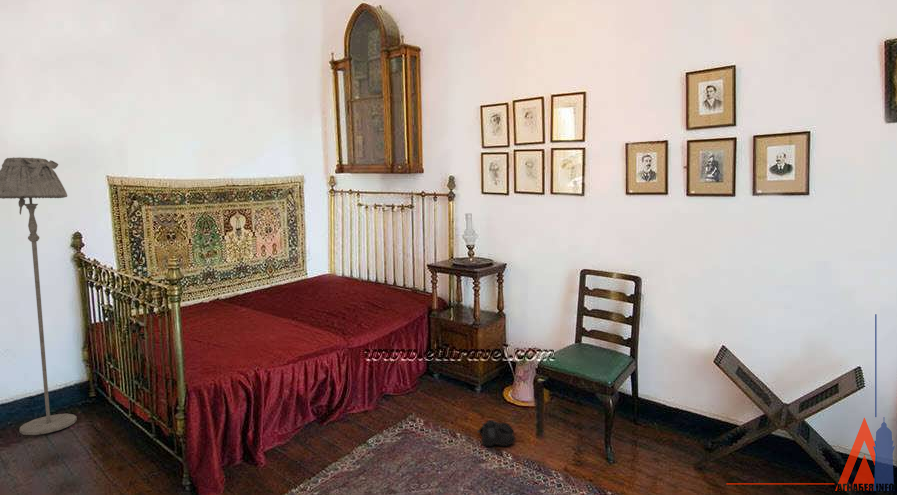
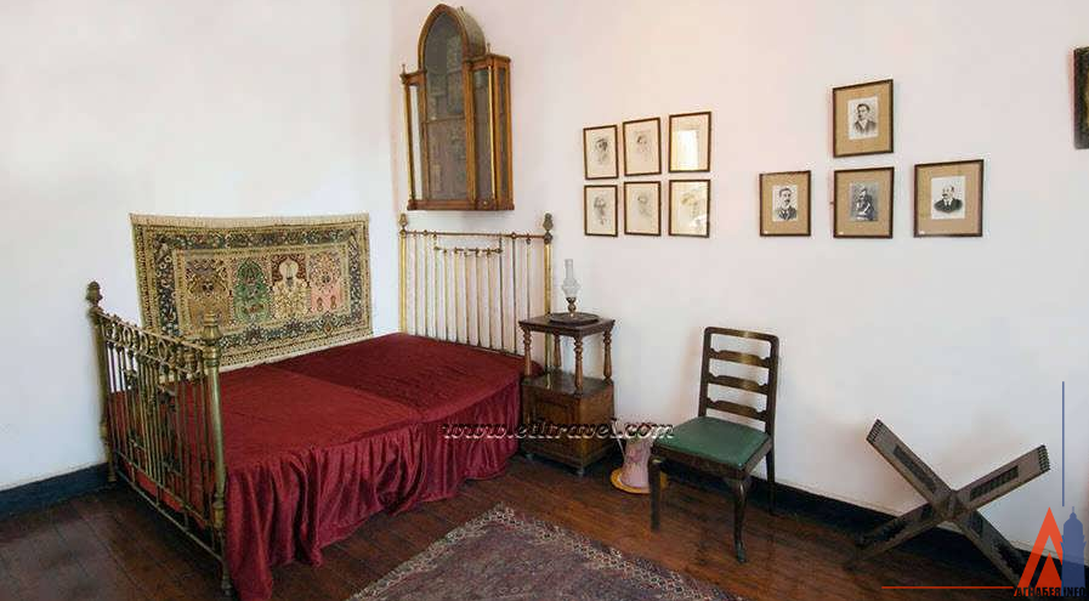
- floor lamp [0,156,78,436]
- boots [476,419,517,447]
